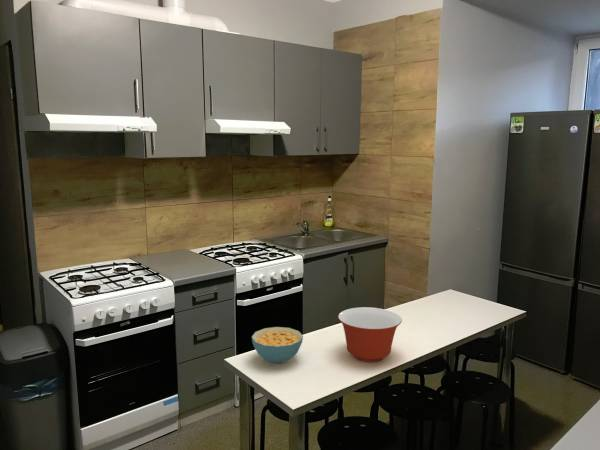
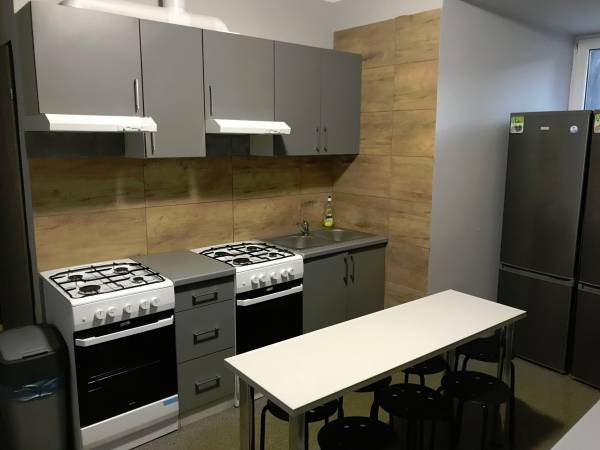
- mixing bowl [337,306,403,363]
- cereal bowl [251,326,304,364]
